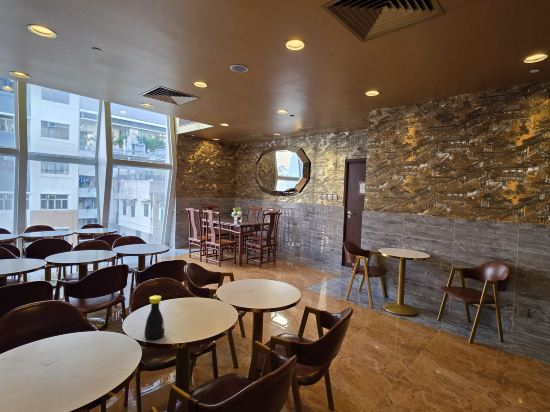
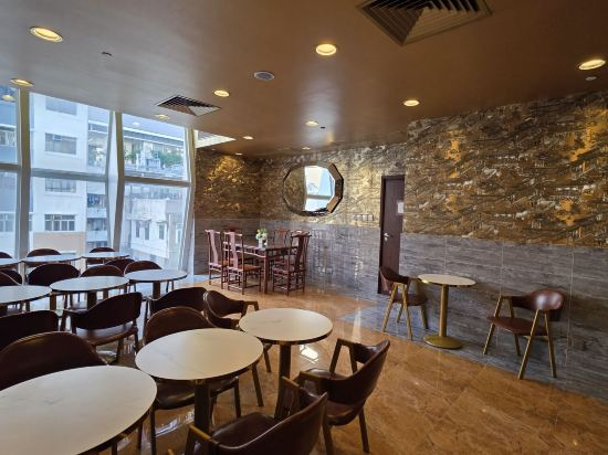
- bottle [143,294,165,340]
